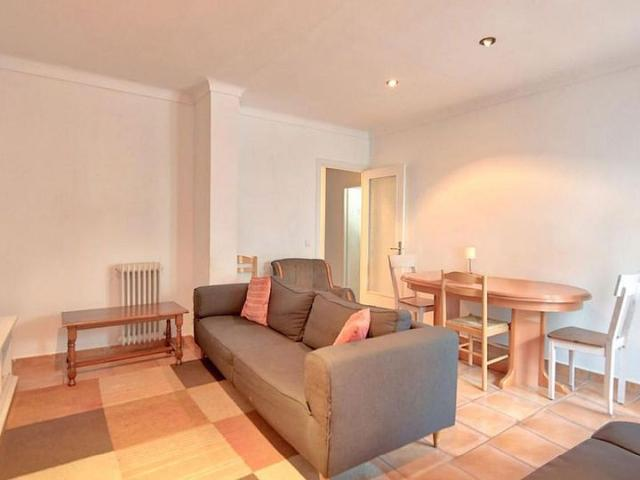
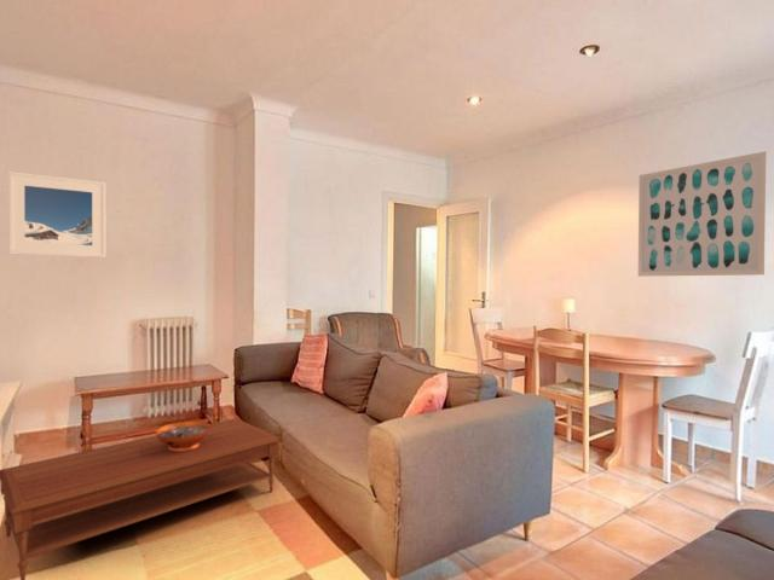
+ wall art [637,150,767,278]
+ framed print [7,170,108,259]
+ decorative bowl [155,420,212,451]
+ coffee table [0,417,279,580]
